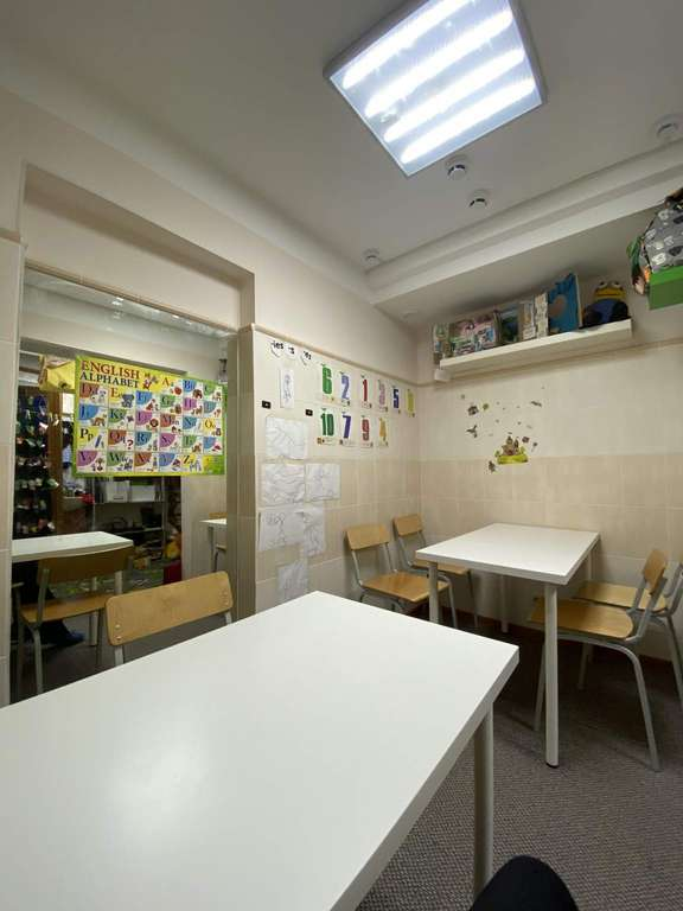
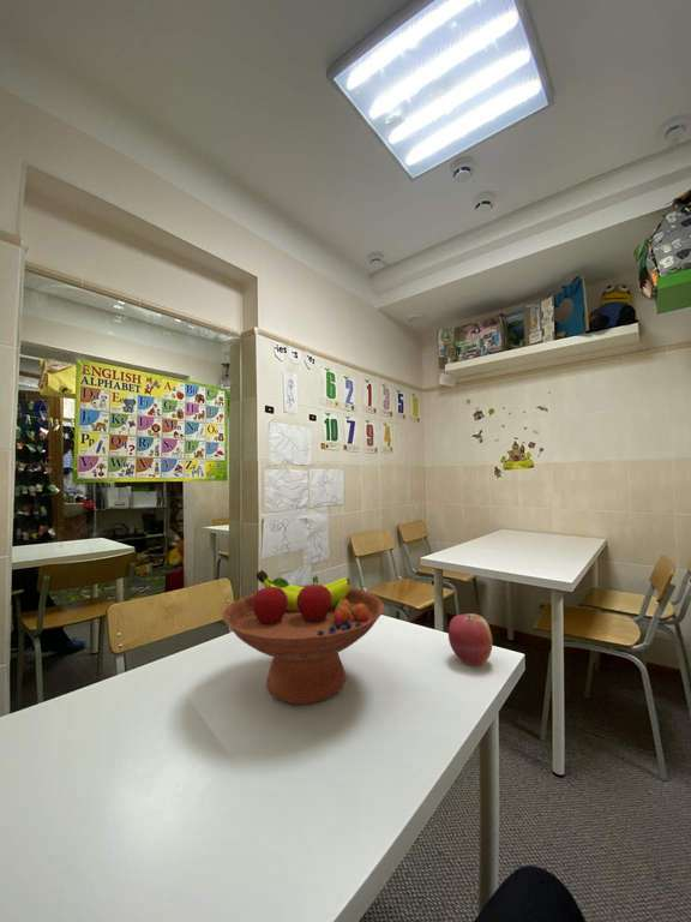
+ fruit bowl [222,569,385,707]
+ apple [447,612,493,666]
